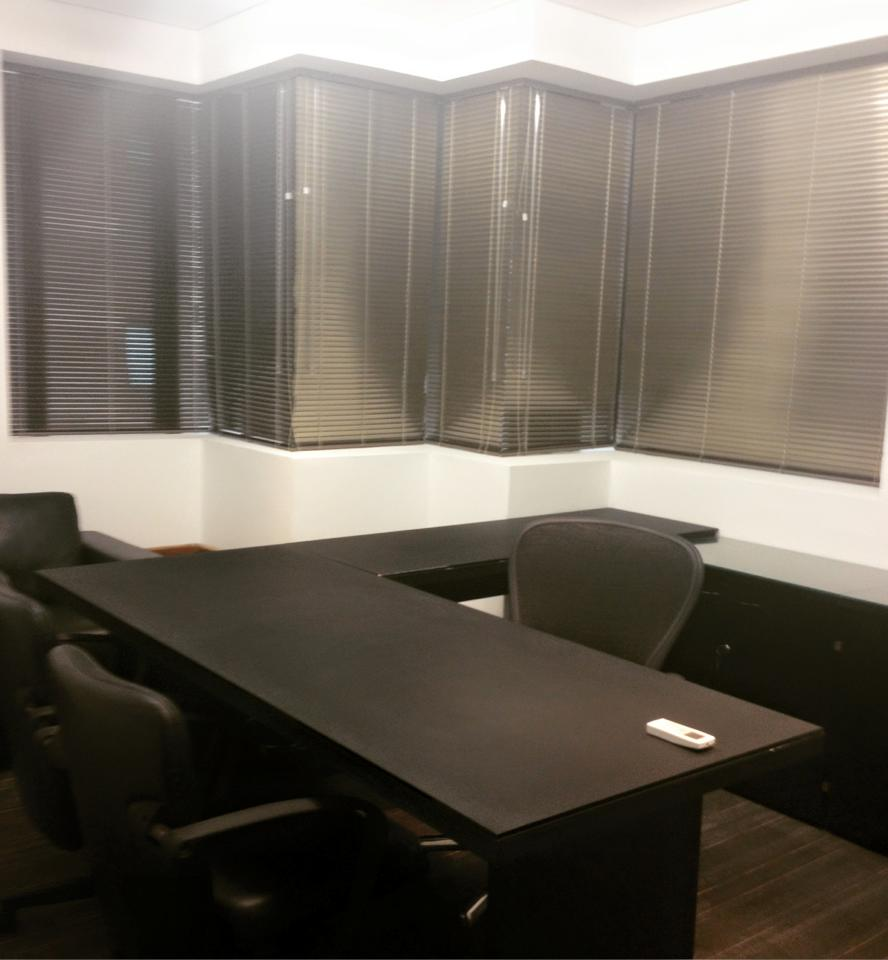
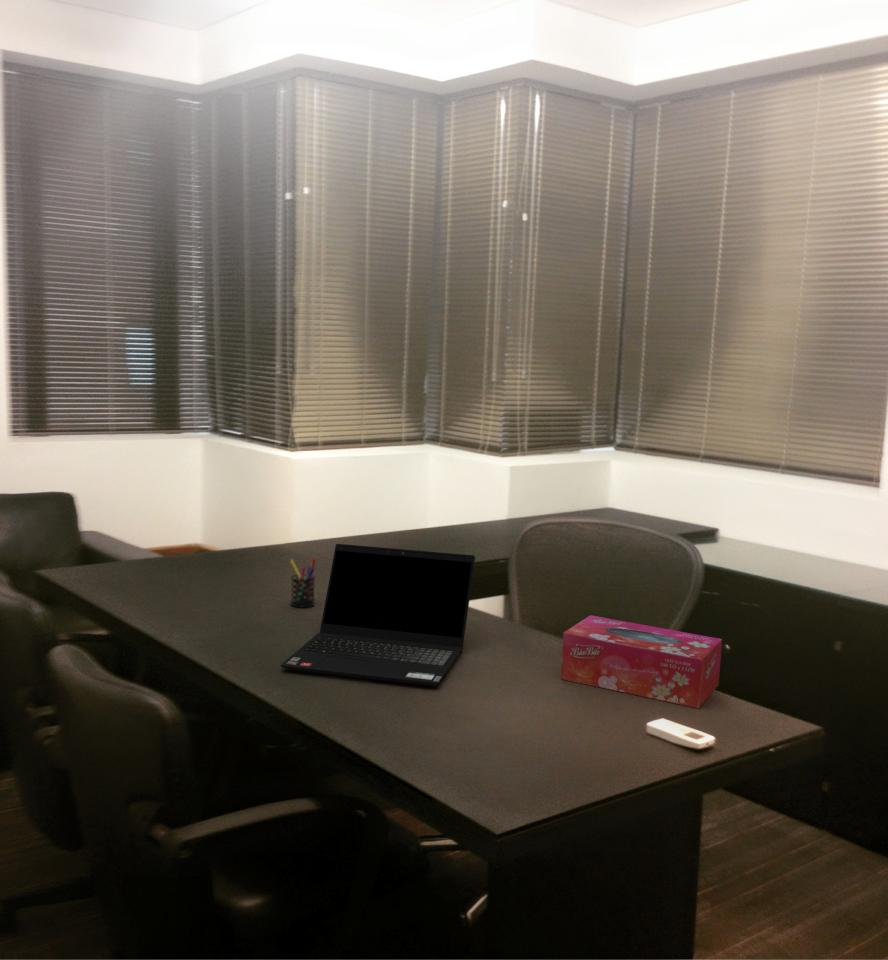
+ tissue box [560,614,723,709]
+ laptop computer [280,543,476,687]
+ pen holder [289,557,316,609]
